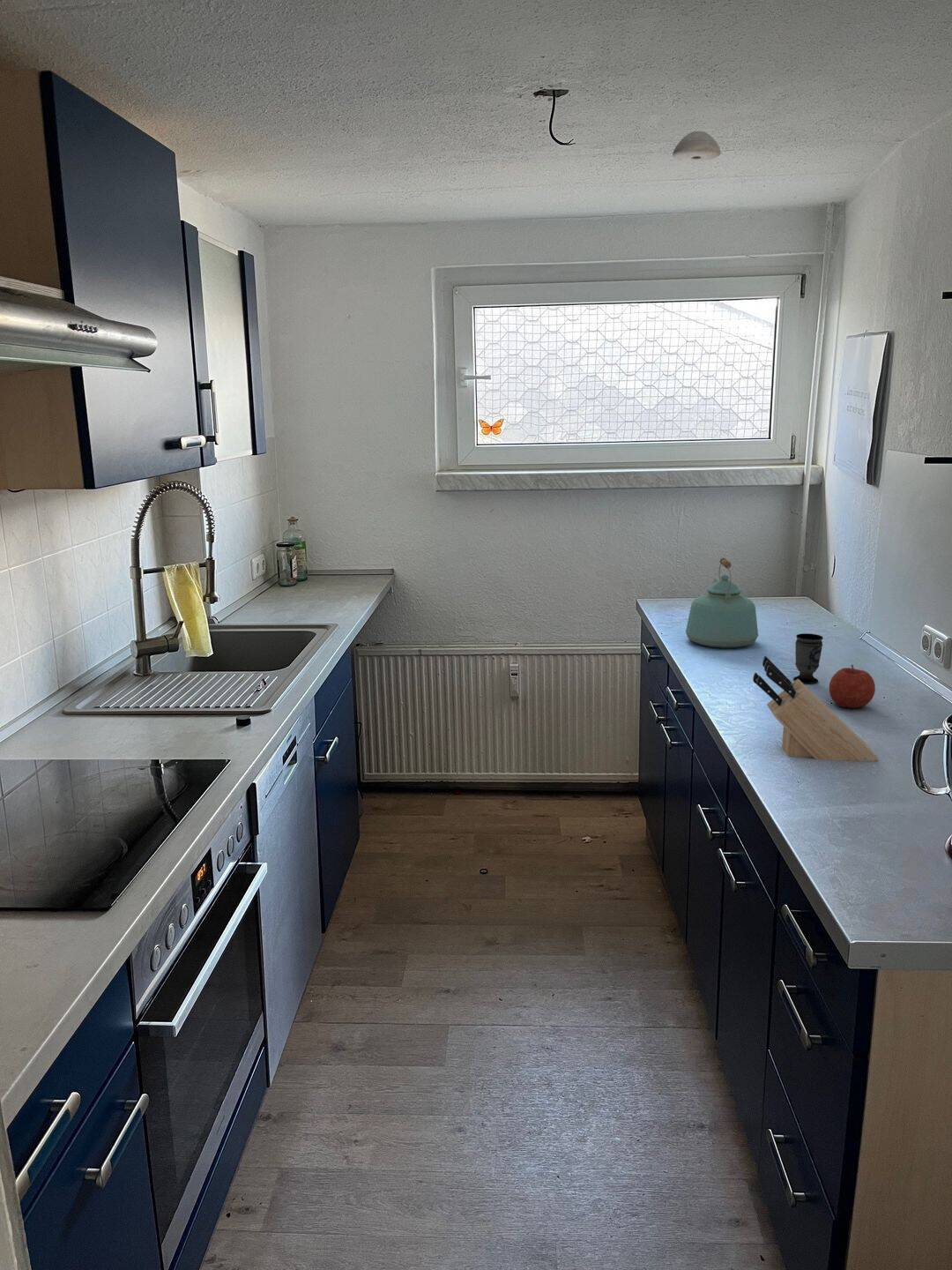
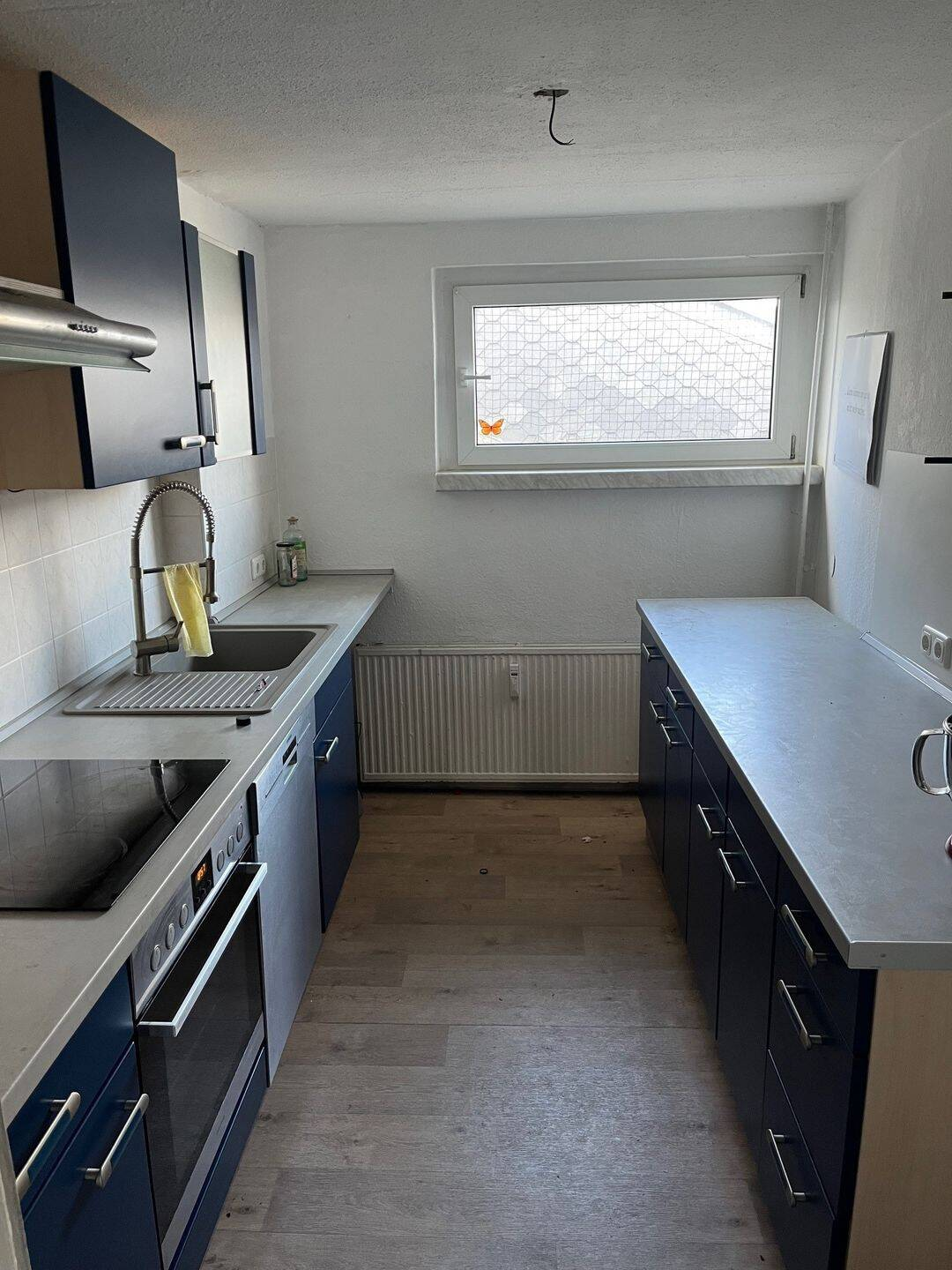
- fruit [829,664,876,709]
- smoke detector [672,131,722,162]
- cup [792,632,824,684]
- kettle [685,557,759,649]
- knife block [752,655,879,762]
